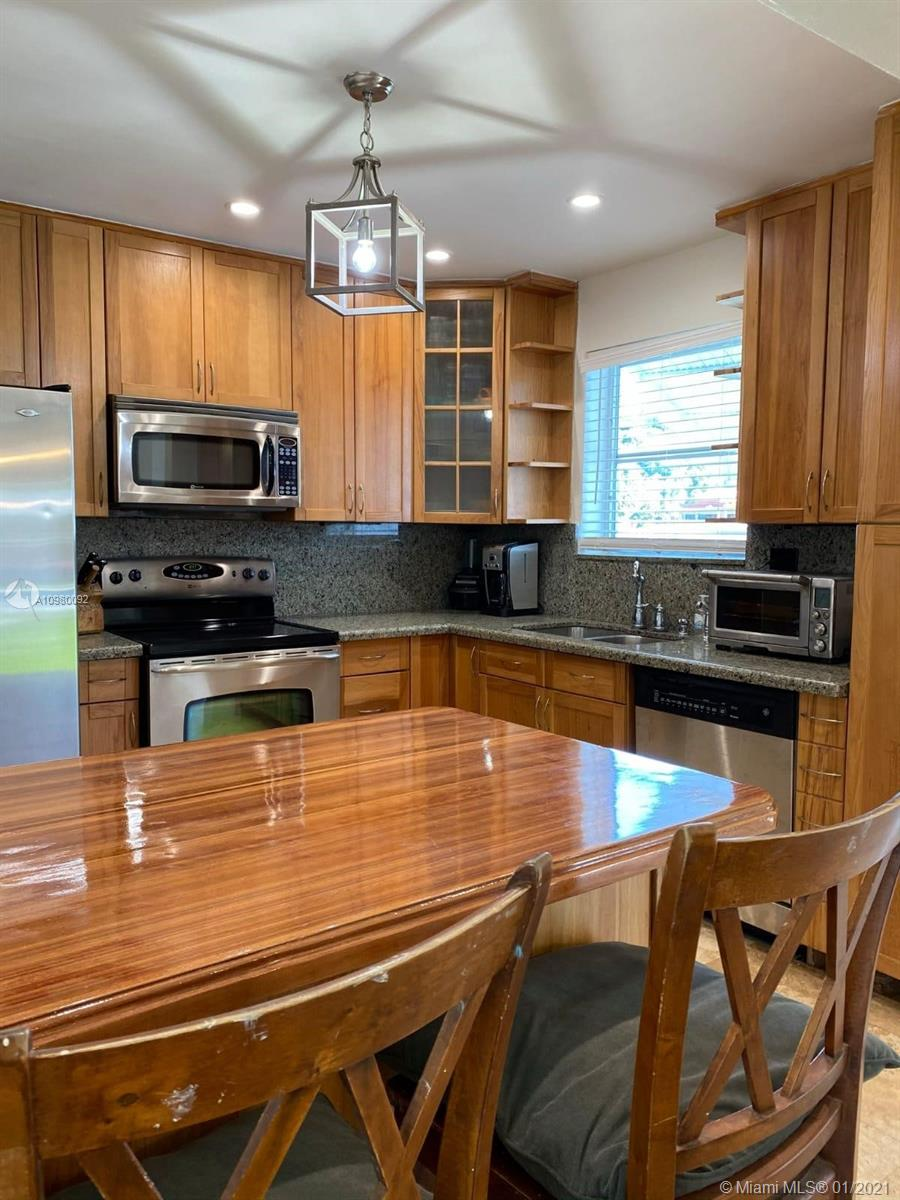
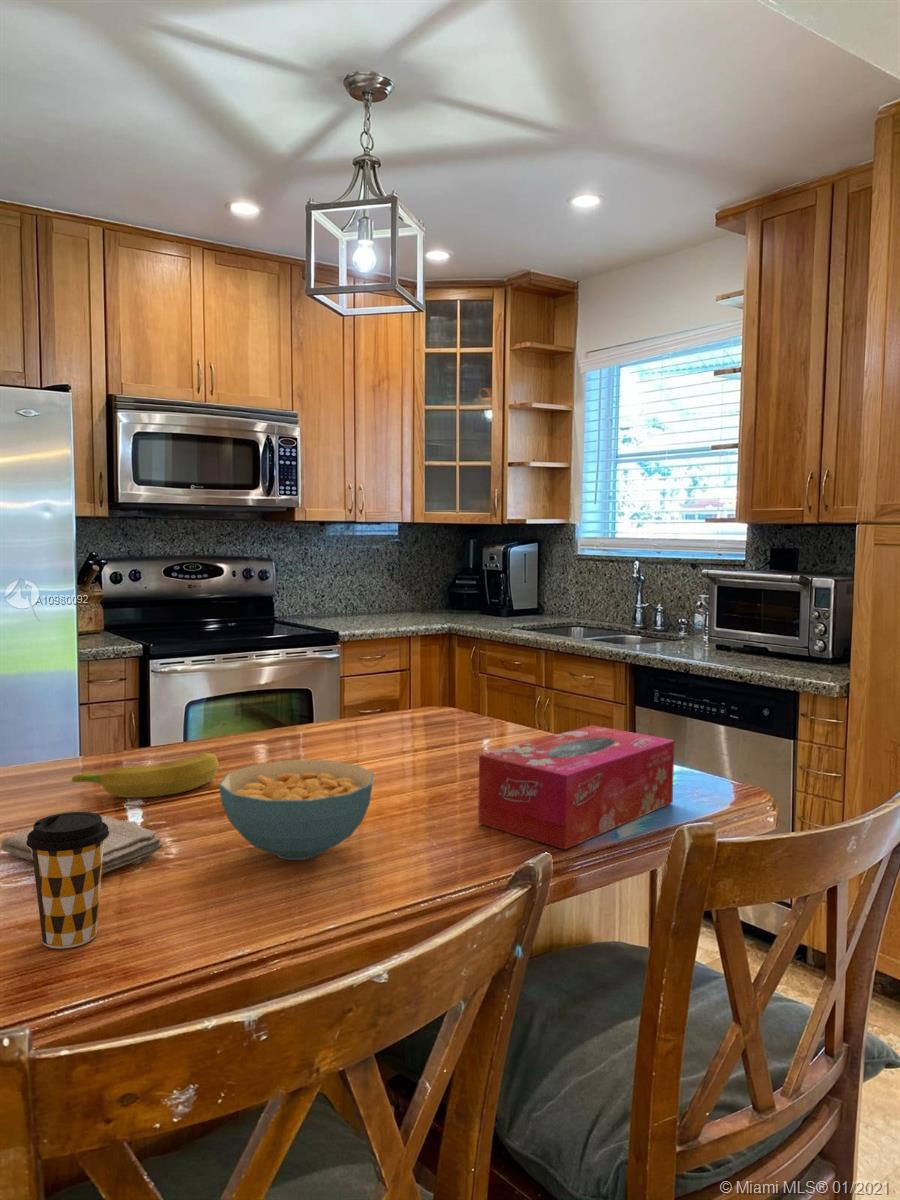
+ banana [71,751,220,798]
+ washcloth [0,814,164,876]
+ cereal bowl [218,759,375,861]
+ tissue box [477,724,675,850]
+ coffee cup [26,811,110,949]
